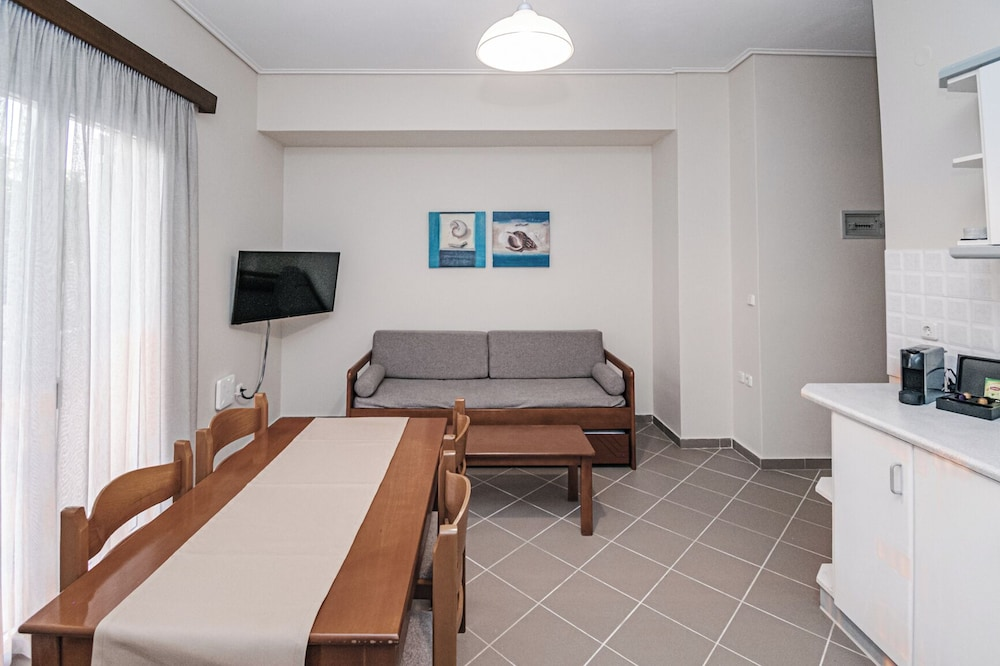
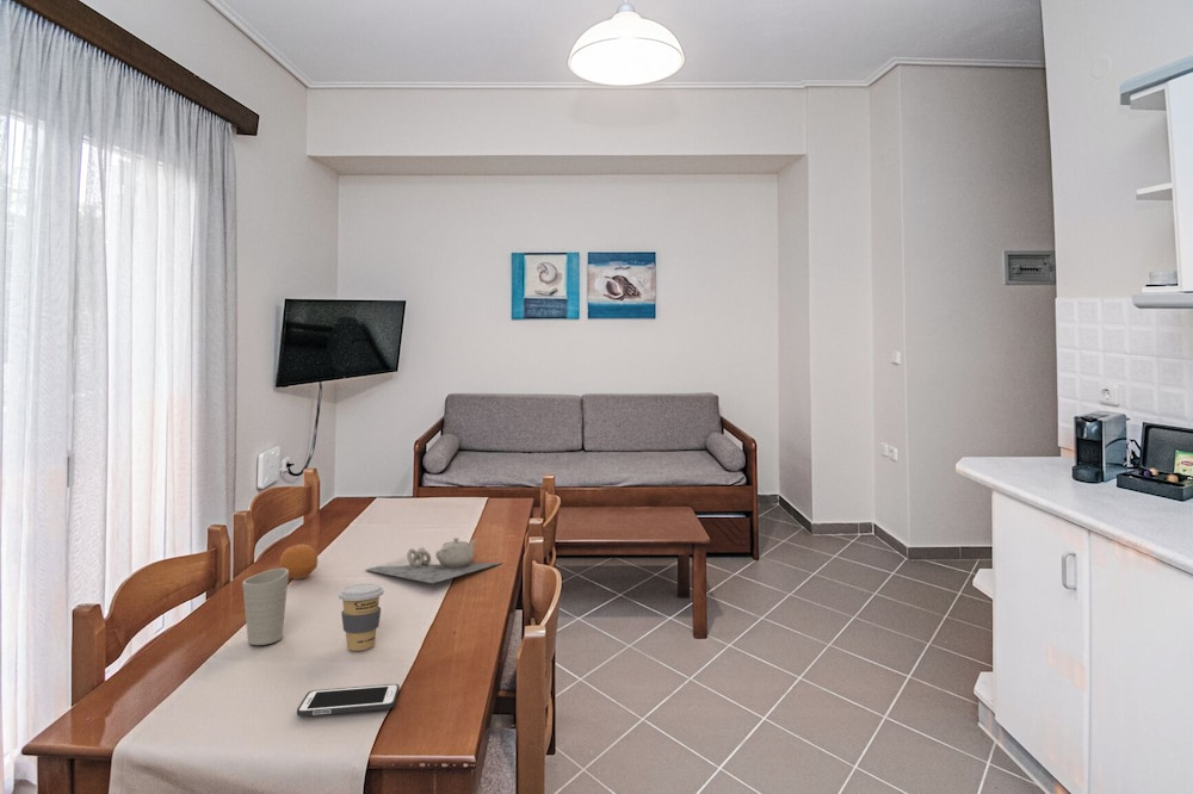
+ coffee cup [338,582,385,652]
+ cell phone [296,683,401,718]
+ fruit [279,544,319,581]
+ teapot [365,536,503,584]
+ cup [241,567,290,646]
